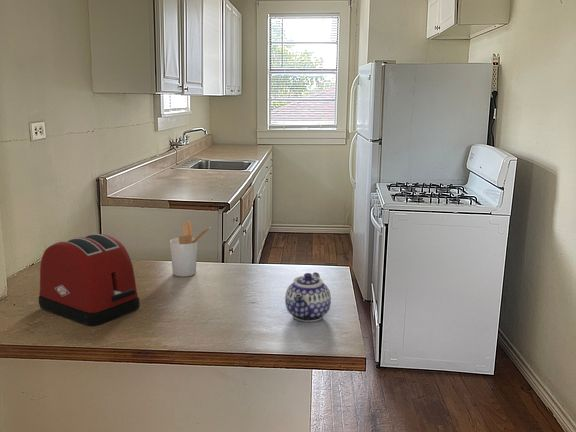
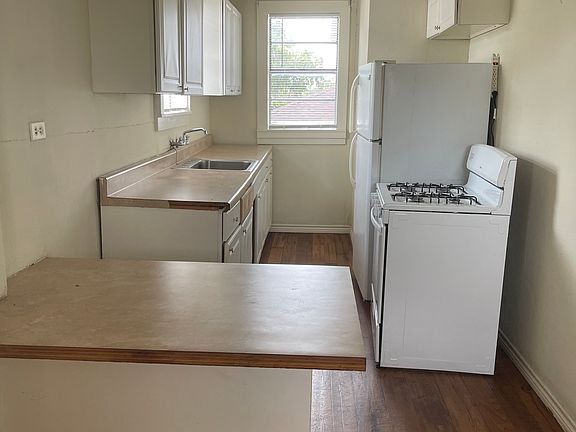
- toaster [38,233,141,327]
- utensil holder [169,220,212,278]
- teapot [284,271,332,323]
